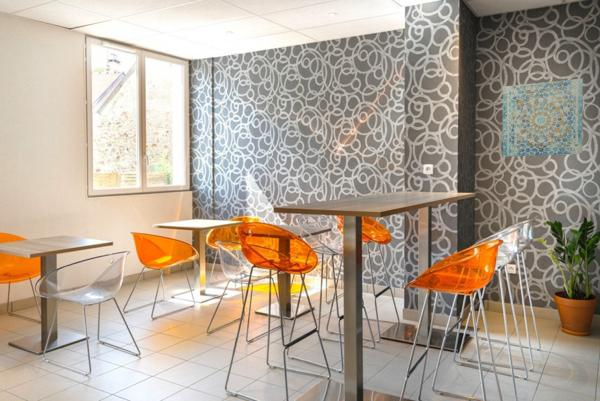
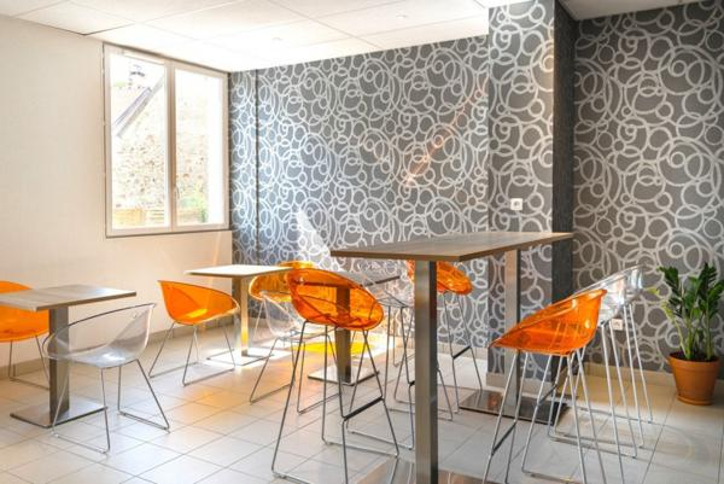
- wall art [502,77,584,158]
